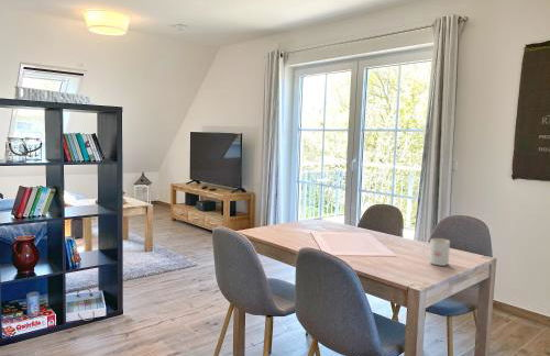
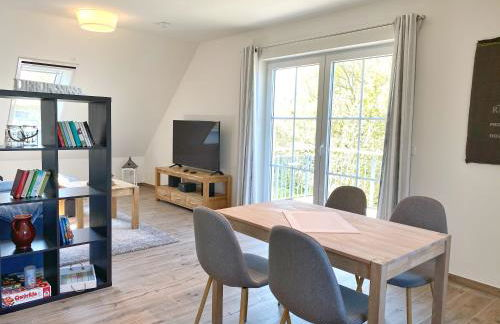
- mug [421,237,451,267]
